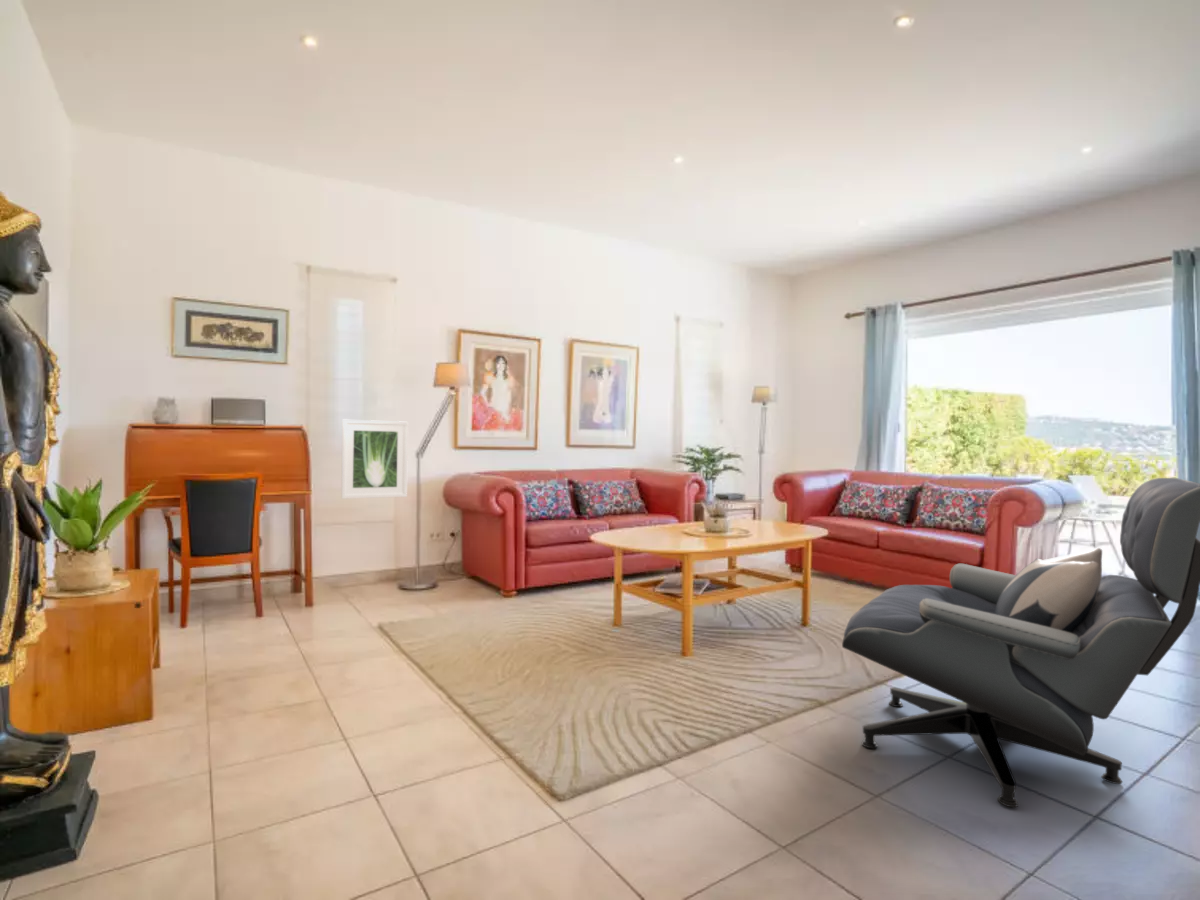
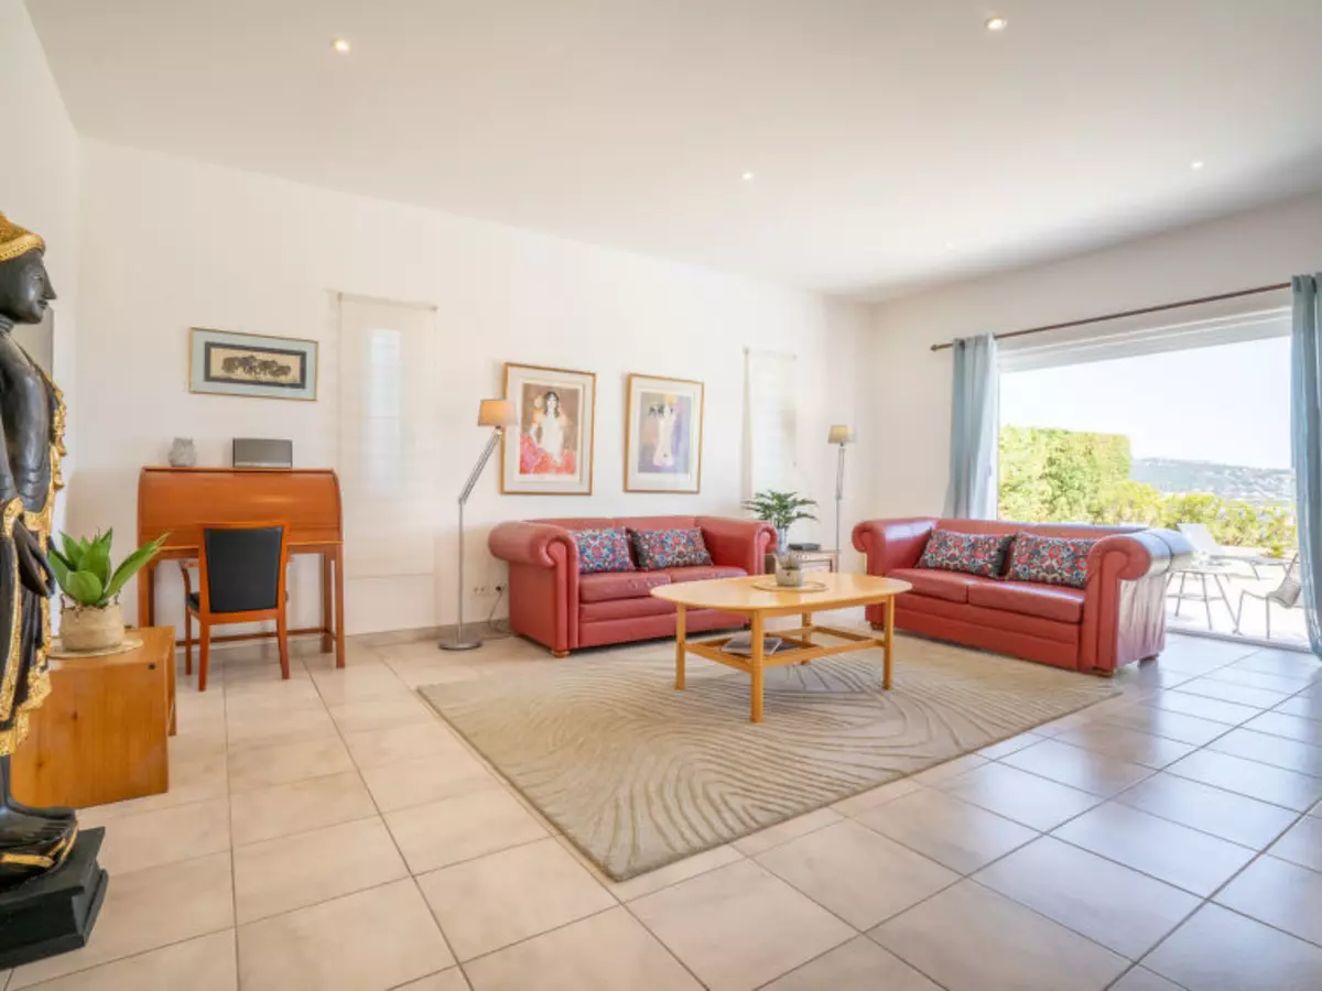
- lounge chair [841,477,1200,808]
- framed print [340,419,409,500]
